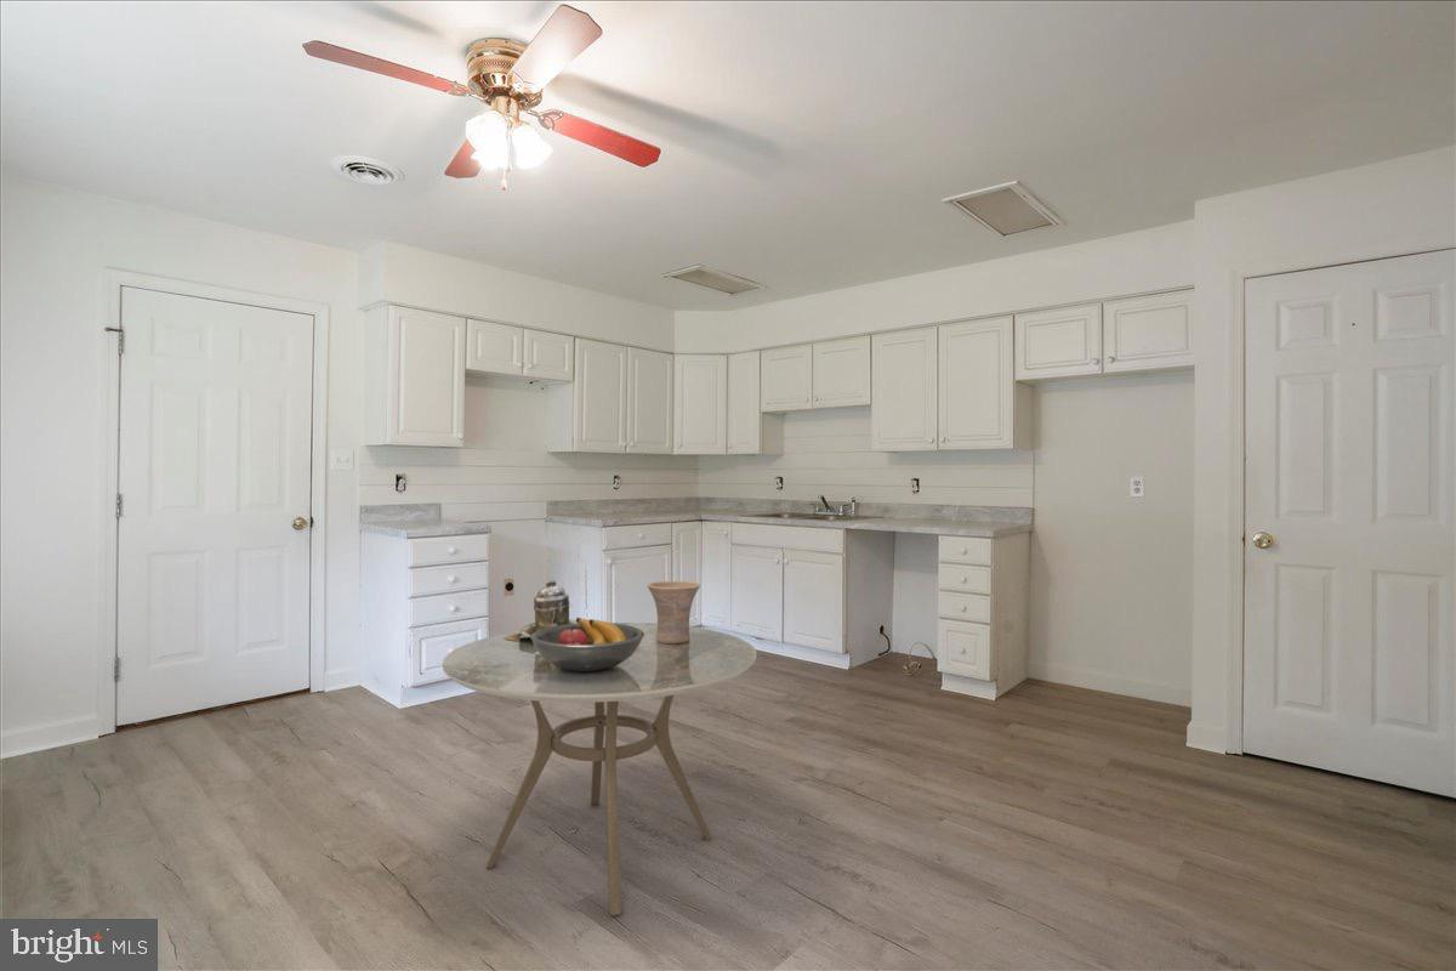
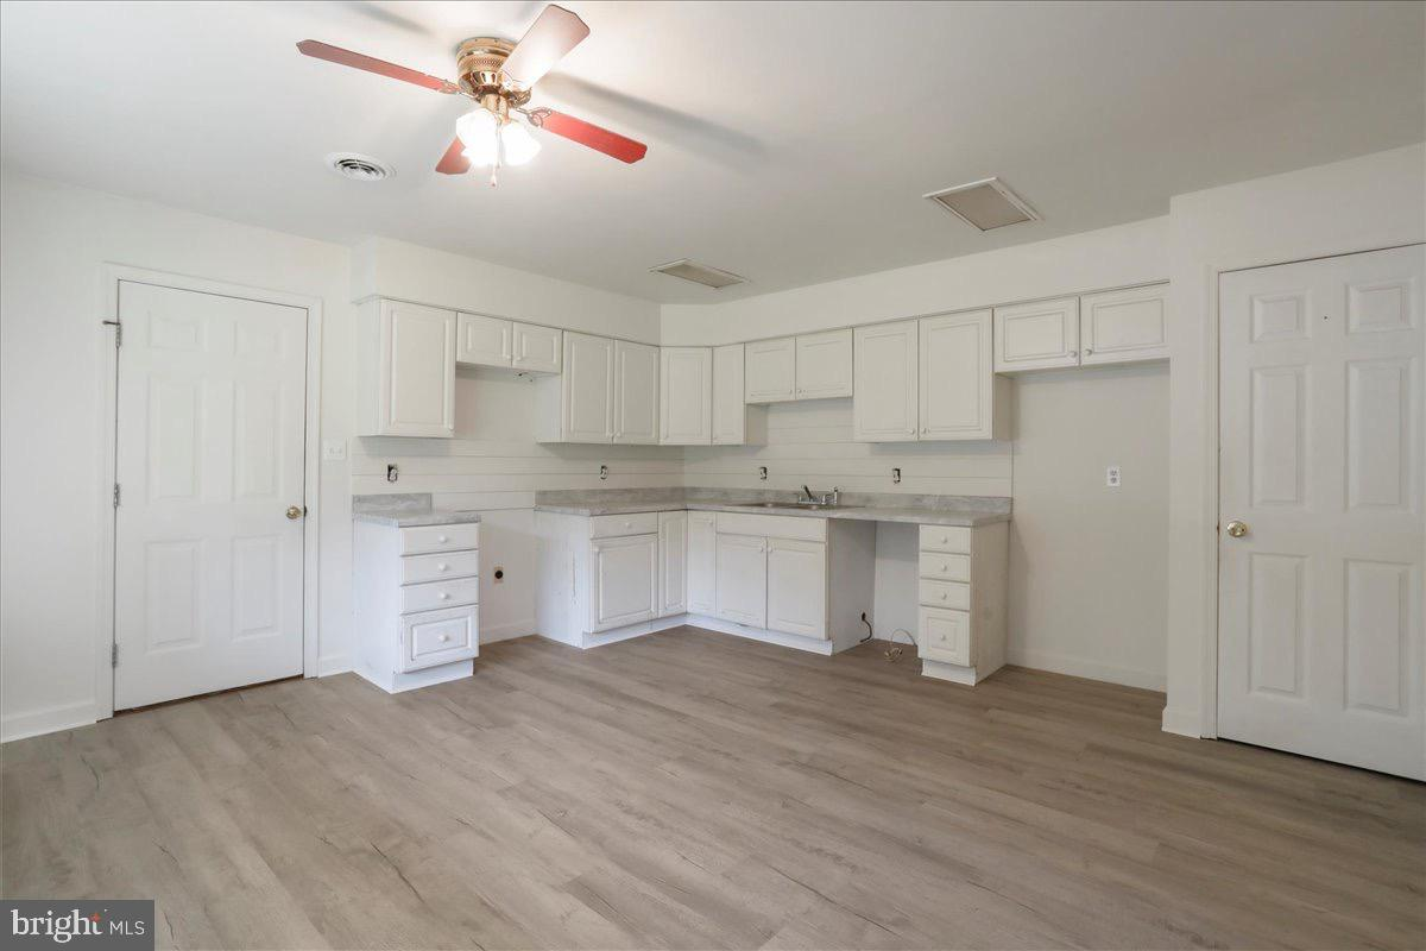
- vase [647,580,701,643]
- fruit bowl [530,617,644,671]
- teapot [504,578,578,642]
- dining table [442,621,757,916]
